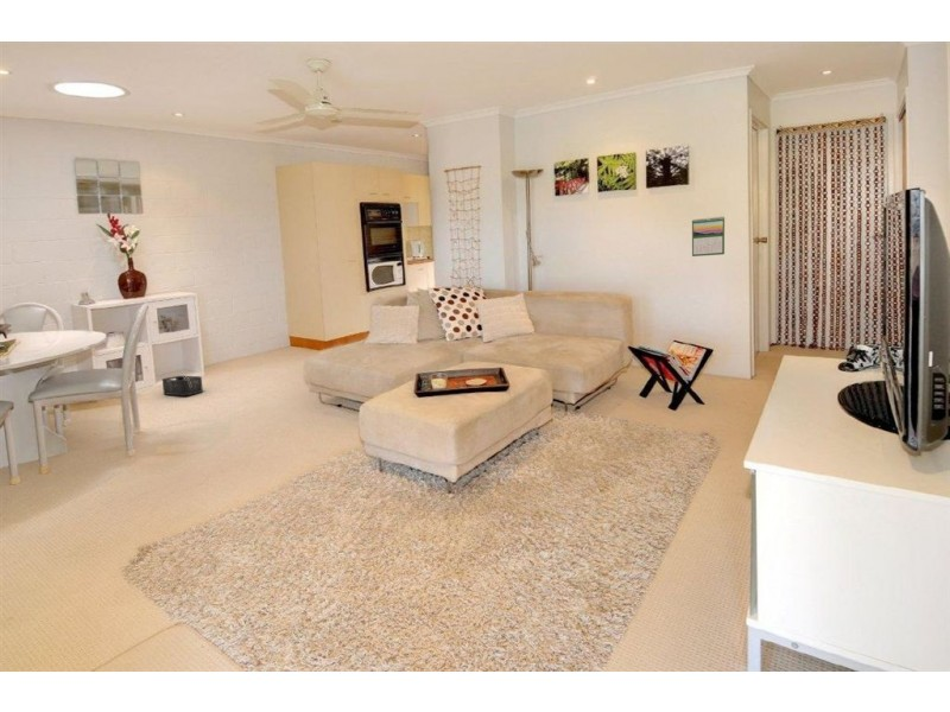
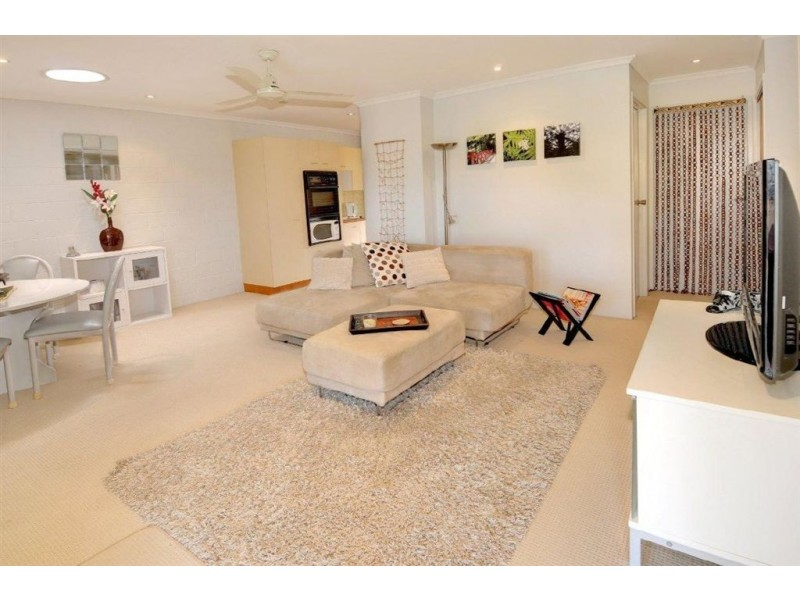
- calendar [691,215,726,258]
- storage bin [162,375,204,396]
